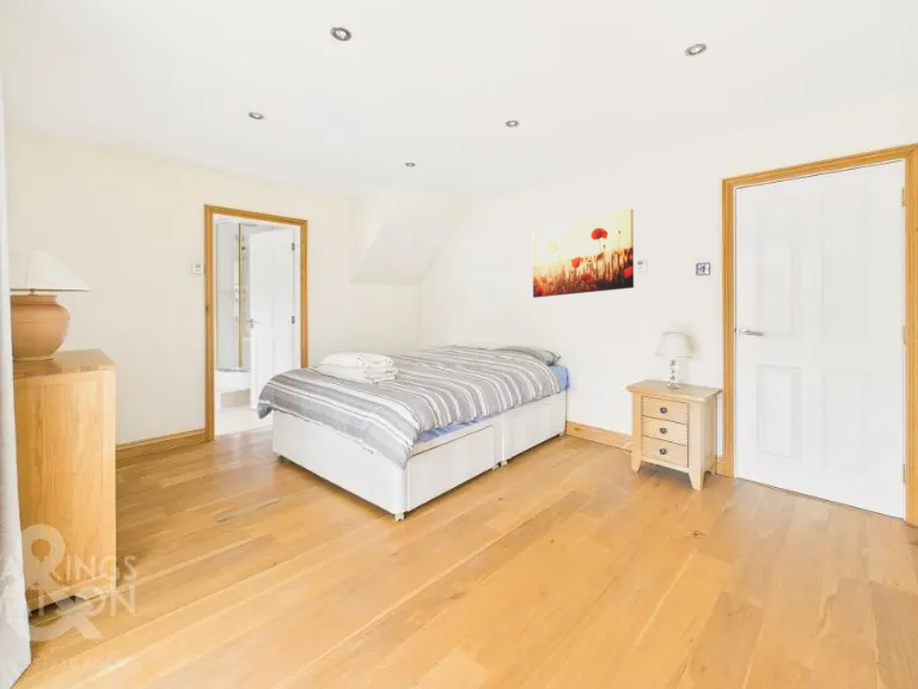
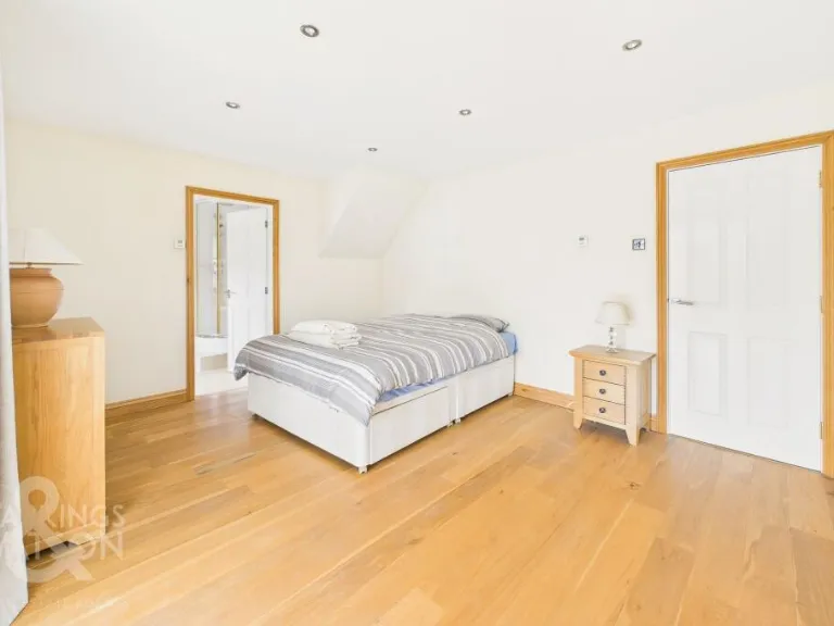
- wall art [532,207,635,299]
